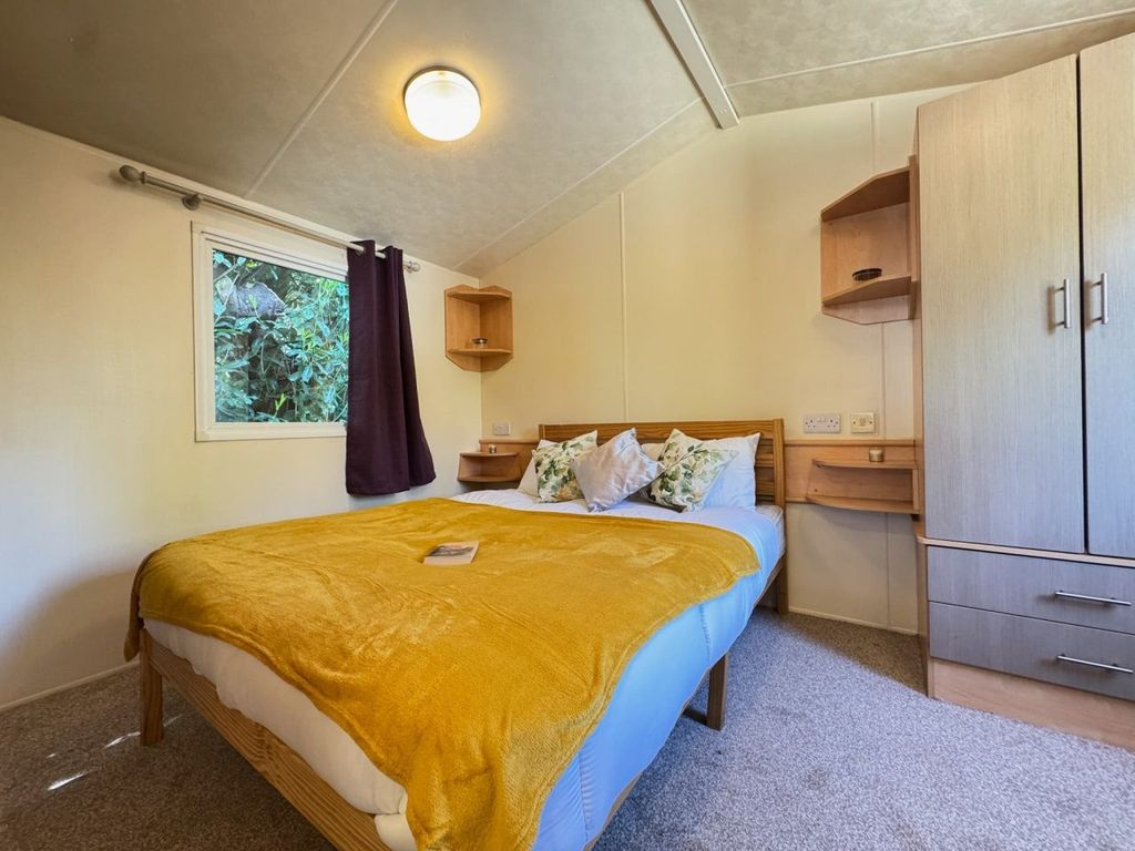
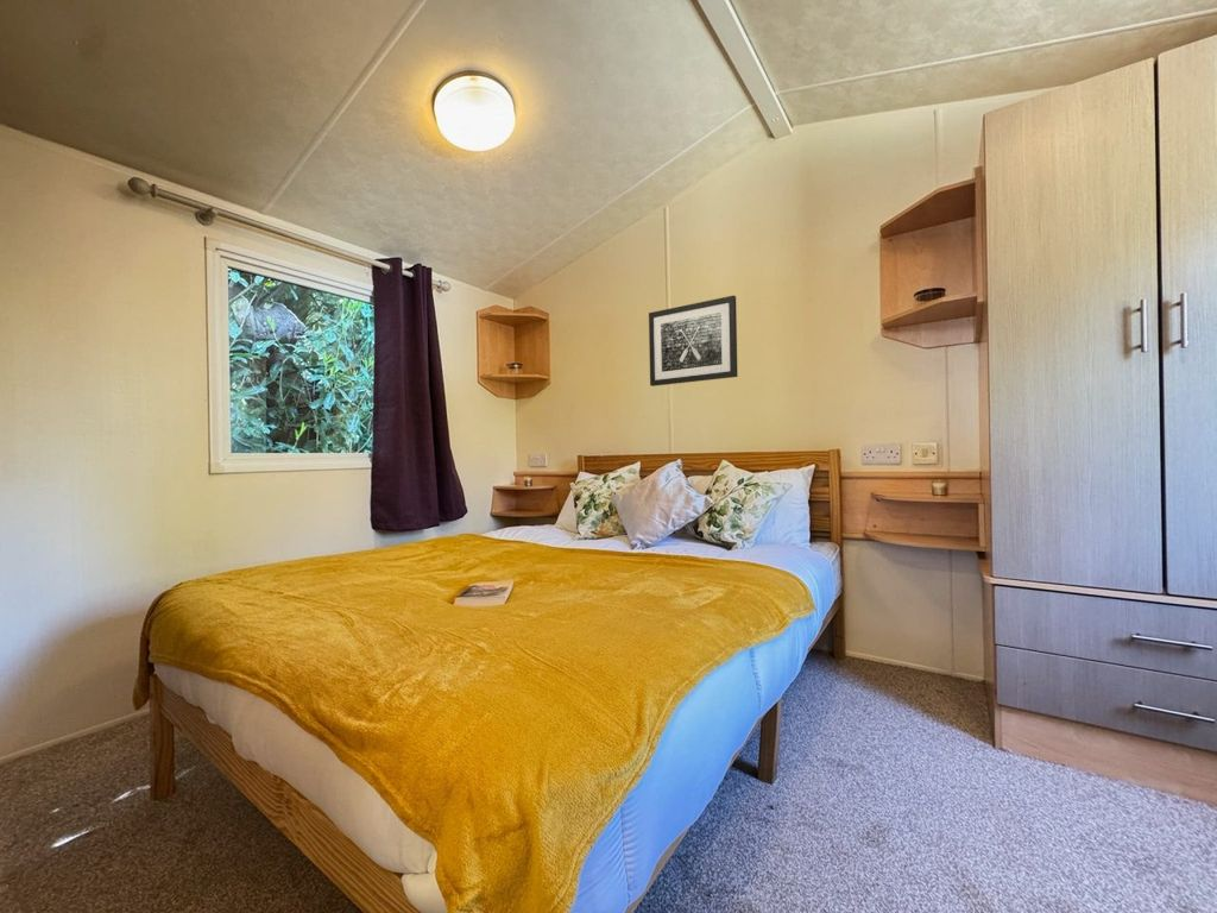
+ wall art [648,294,739,388]
